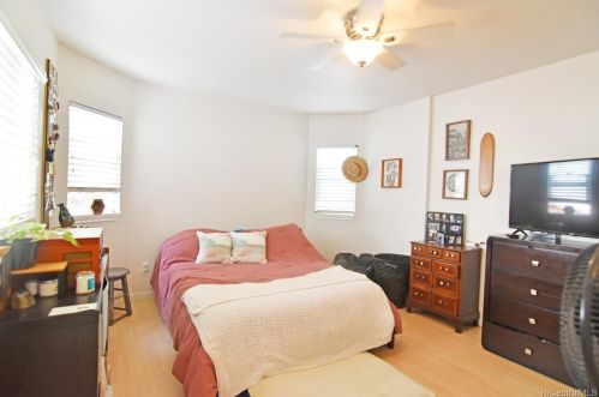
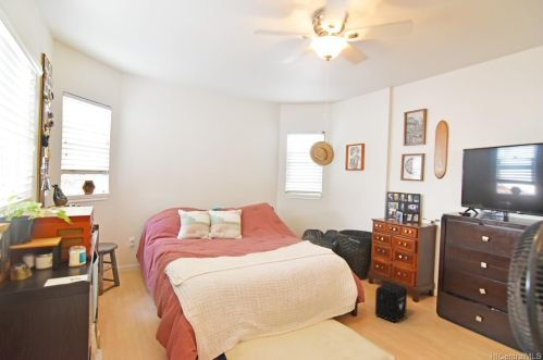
+ air purifier [374,282,408,323]
